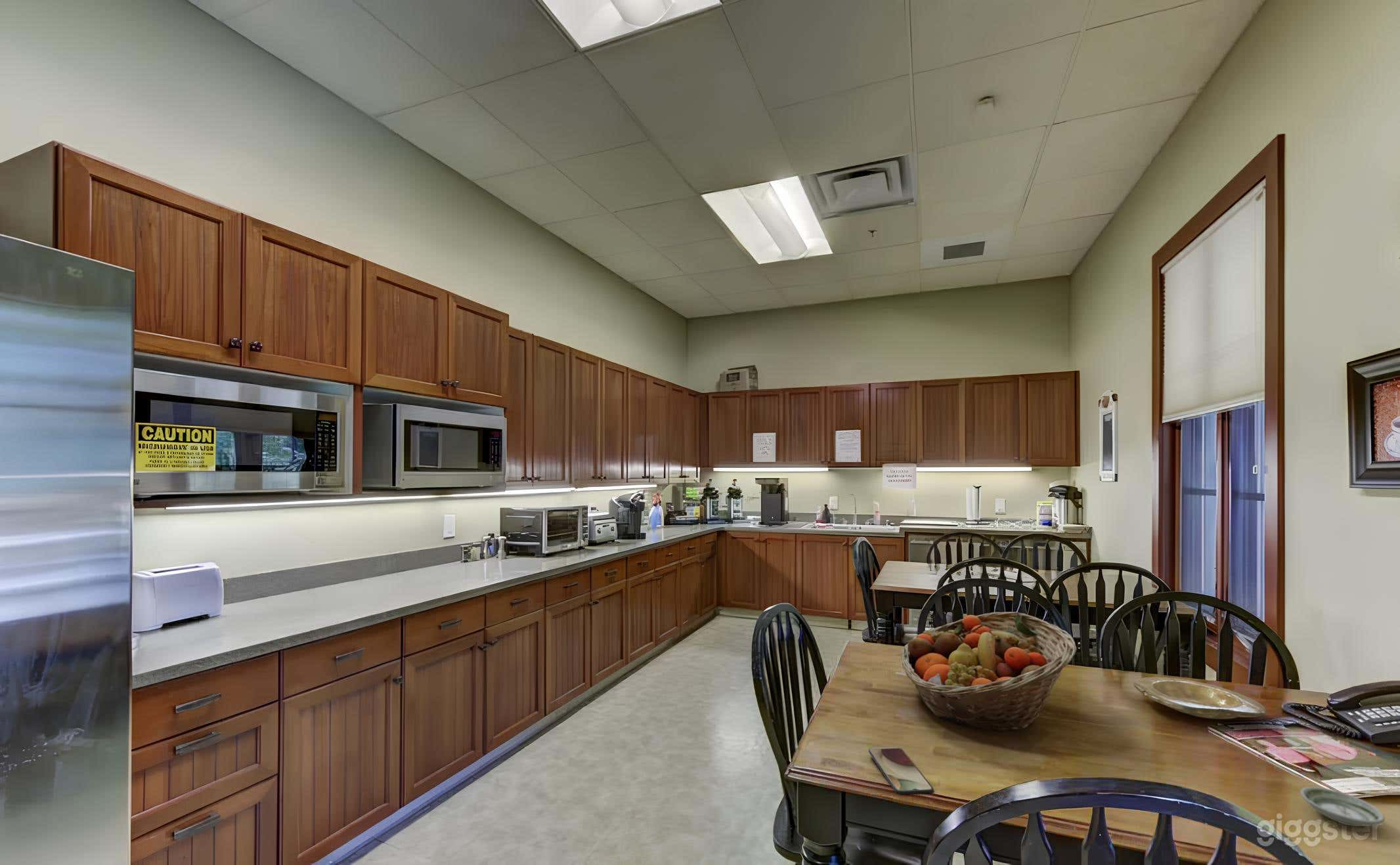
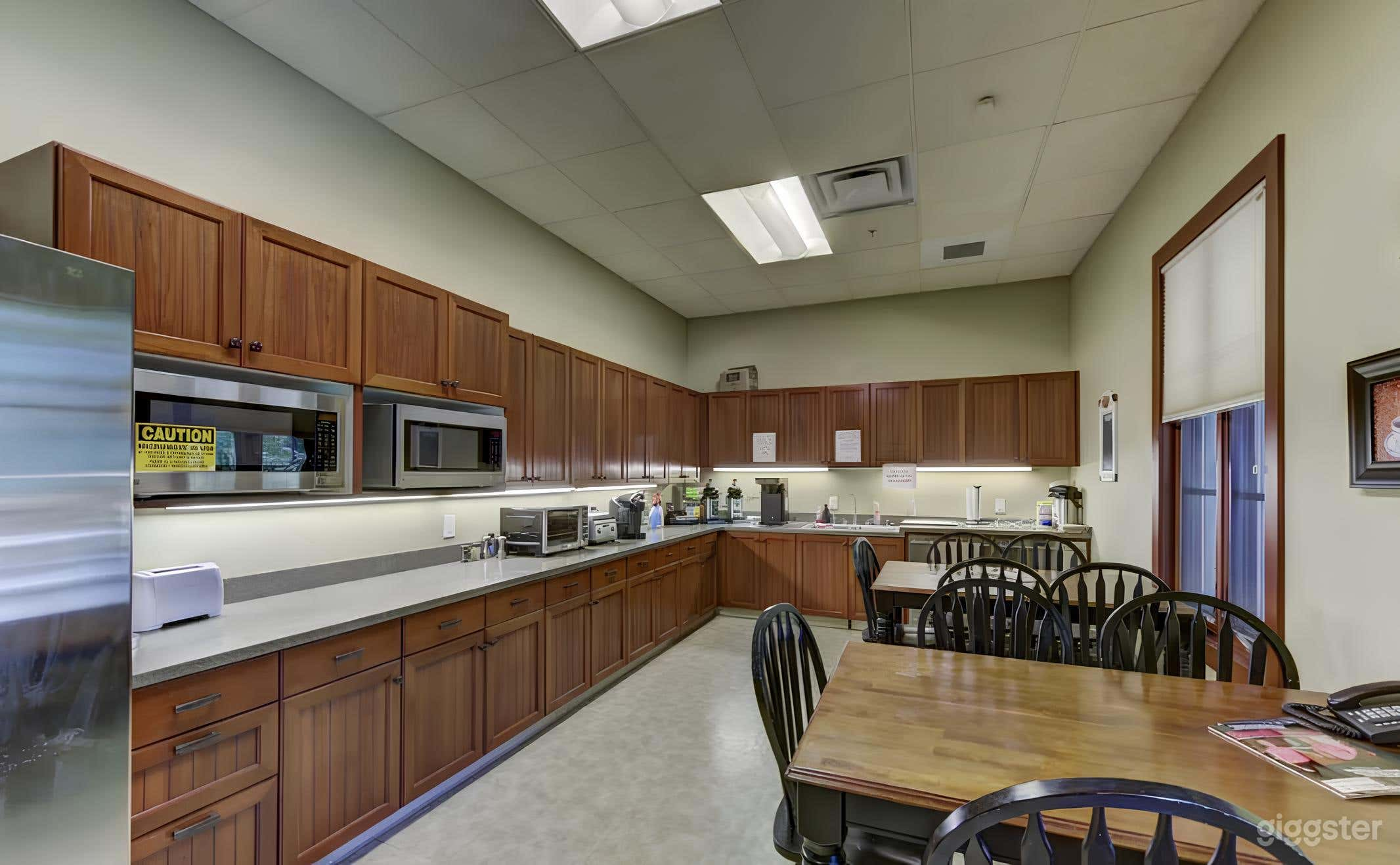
- fruit basket [900,611,1077,733]
- smartphone [868,746,934,795]
- plate [1133,677,1267,720]
- saucer [1300,786,1386,827]
